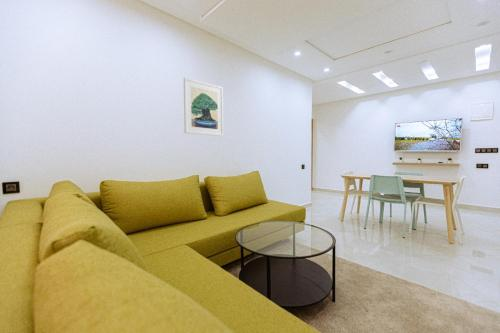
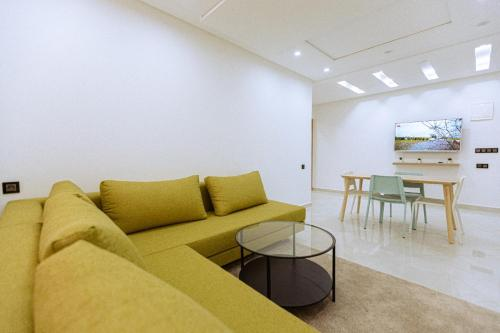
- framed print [183,77,224,137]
